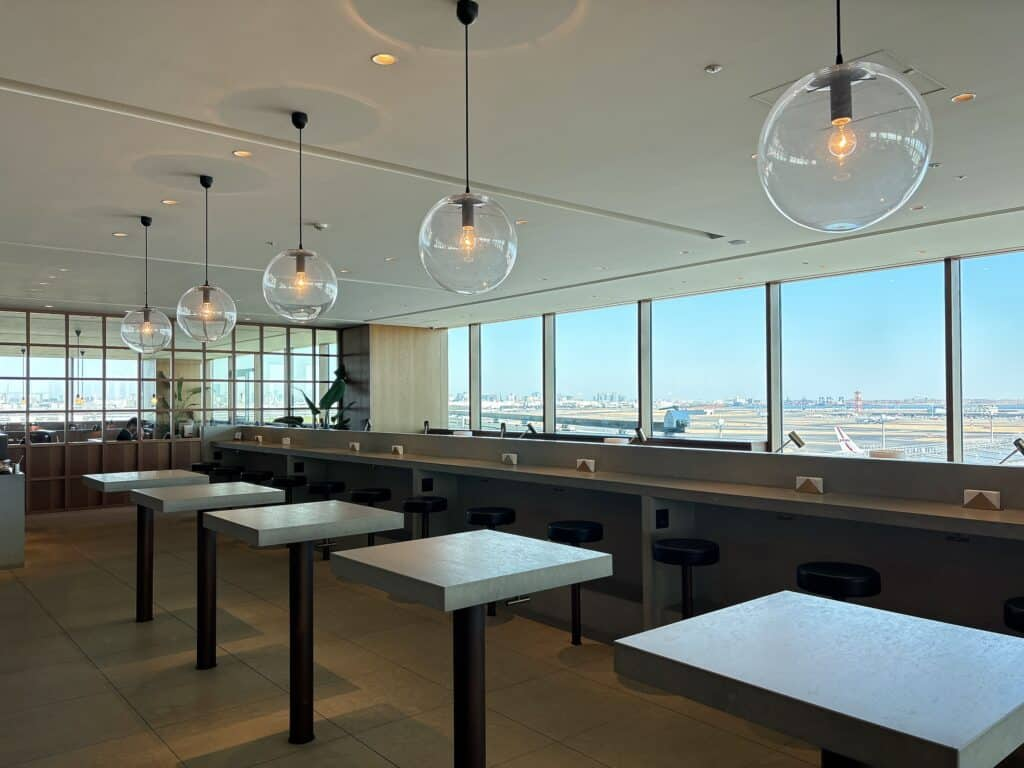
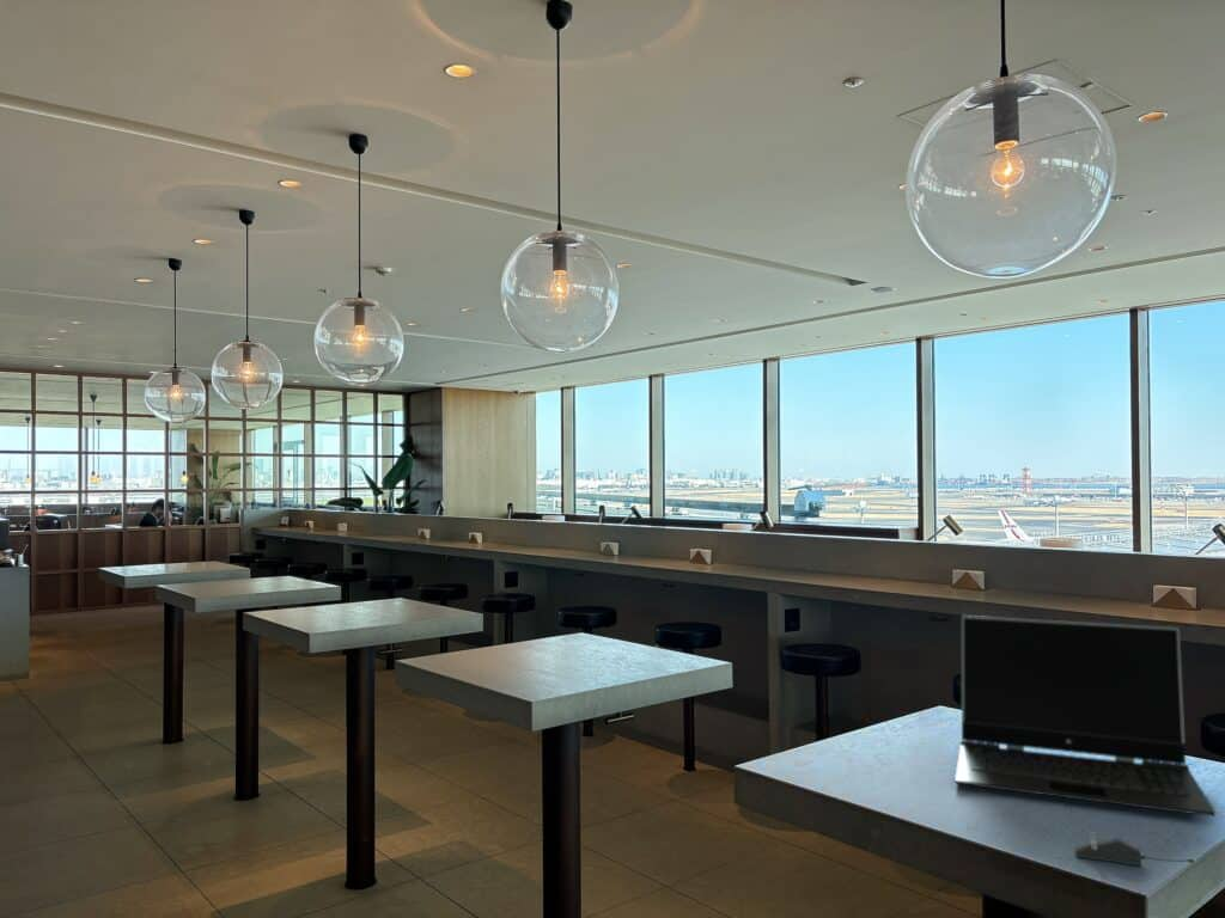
+ laptop computer [953,614,1217,818]
+ computer mouse [1074,831,1195,867]
